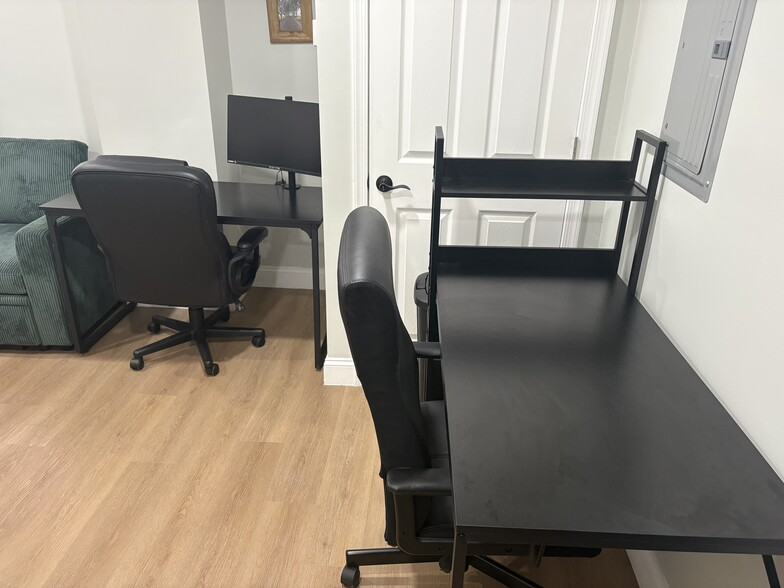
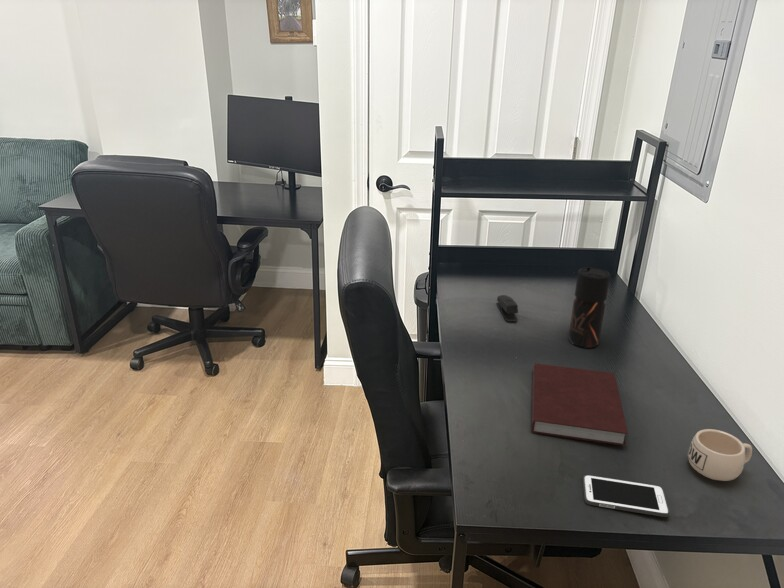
+ stapler [495,294,519,322]
+ mug [687,428,753,482]
+ cell phone [582,474,671,518]
+ notebook [531,362,629,447]
+ pepper grinder [567,266,611,348]
